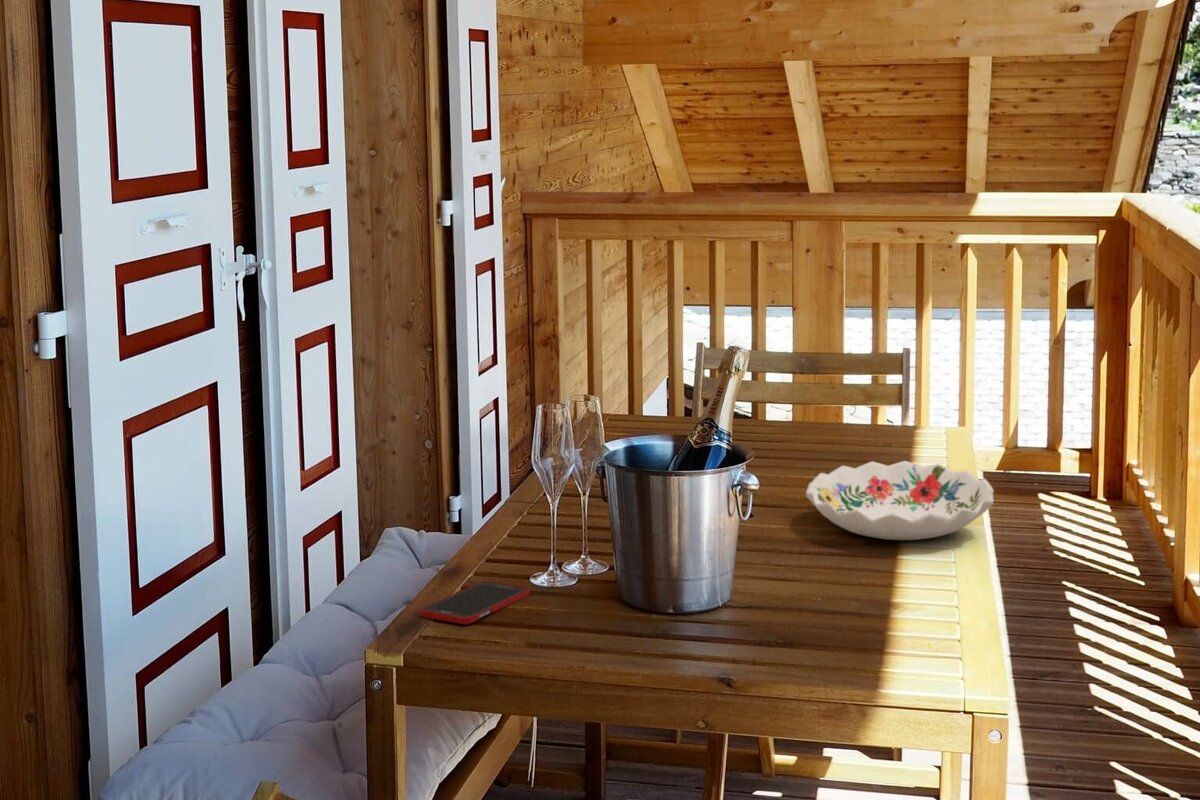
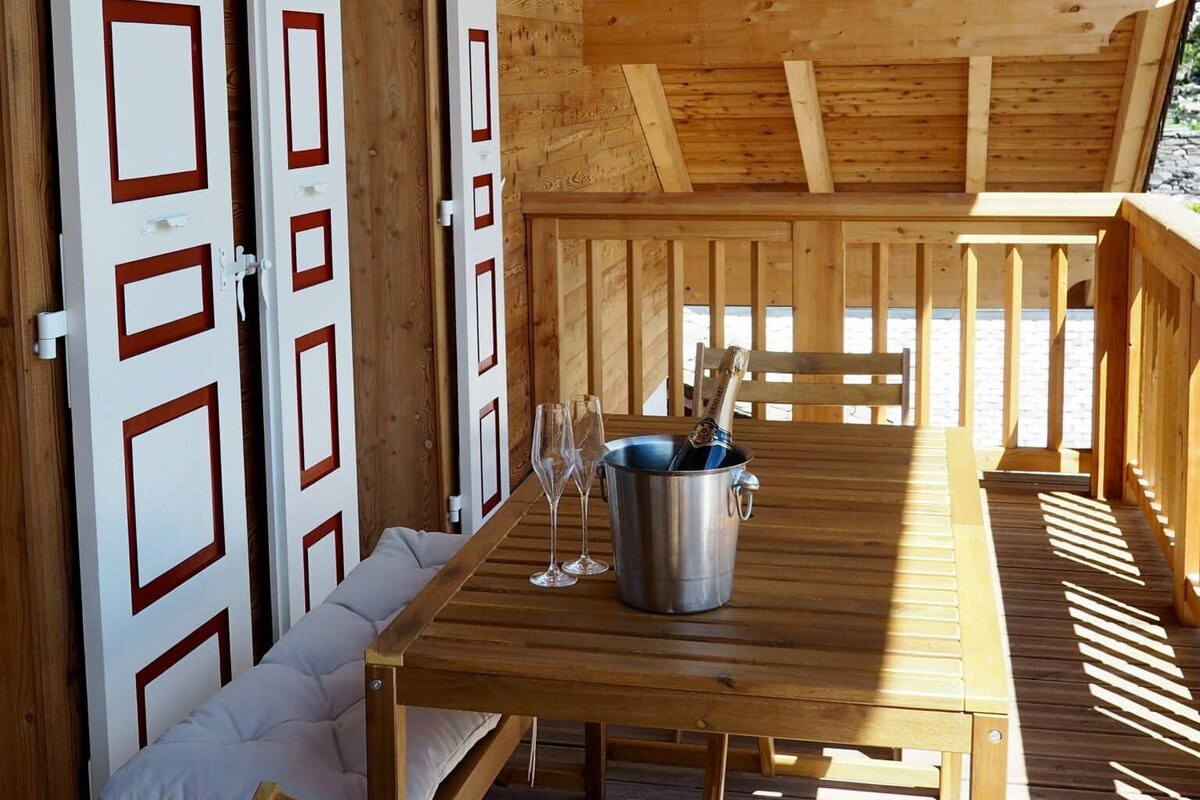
- cell phone [420,580,531,625]
- decorative bowl [805,460,995,541]
